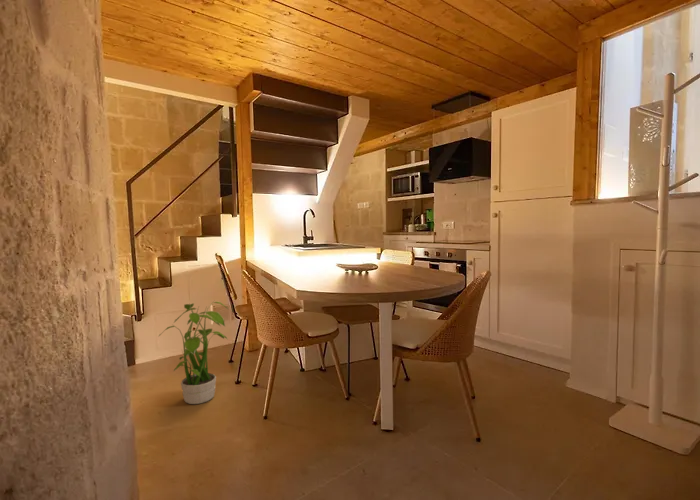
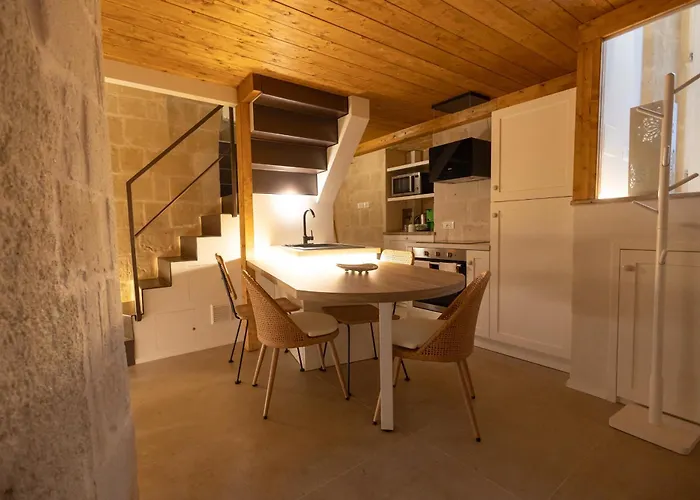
- potted plant [157,299,229,405]
